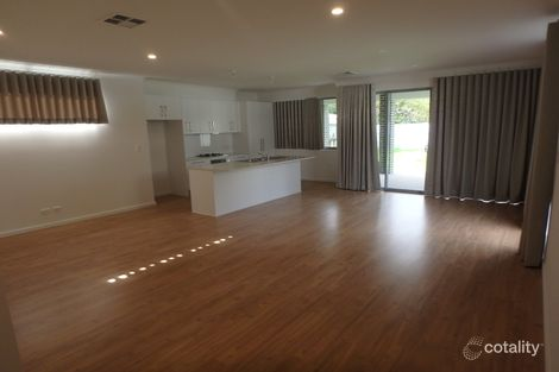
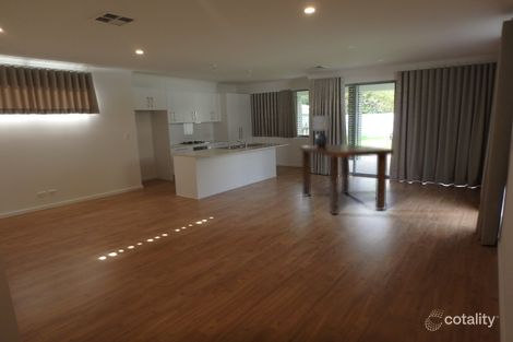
+ dining table [299,143,395,215]
+ lamp [311,113,332,146]
